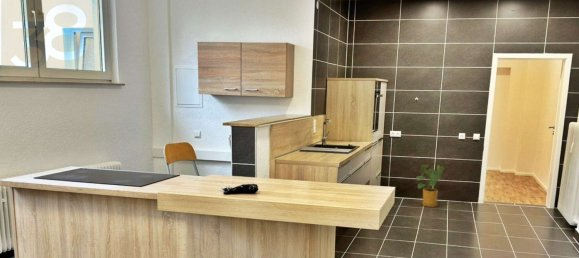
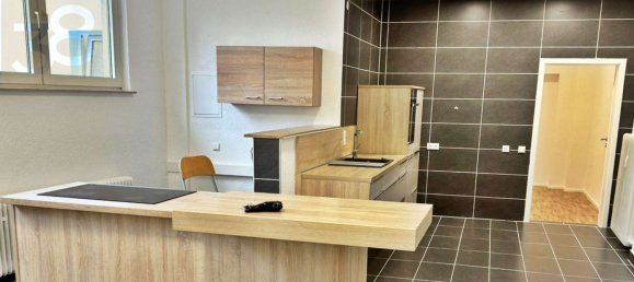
- house plant [415,163,446,208]
